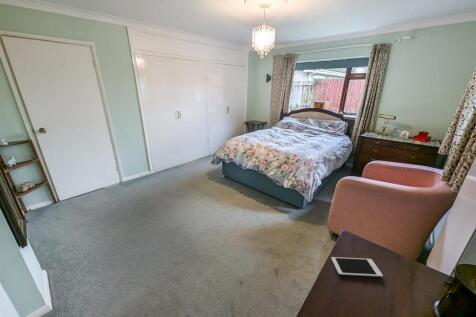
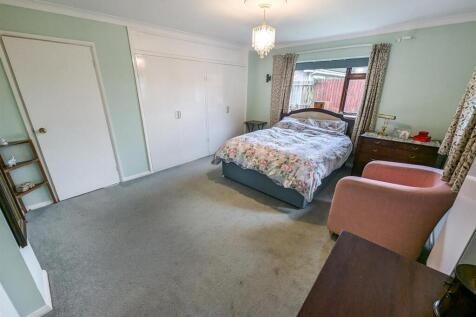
- cell phone [330,256,384,278]
